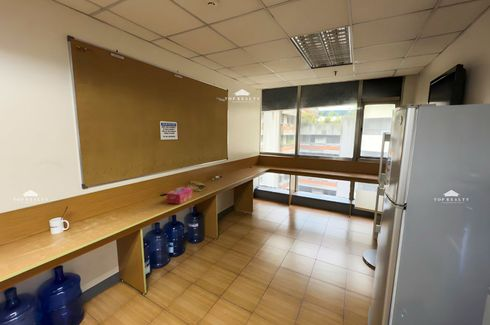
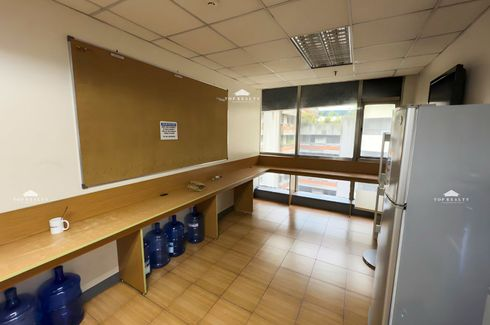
- tissue box [166,186,194,205]
